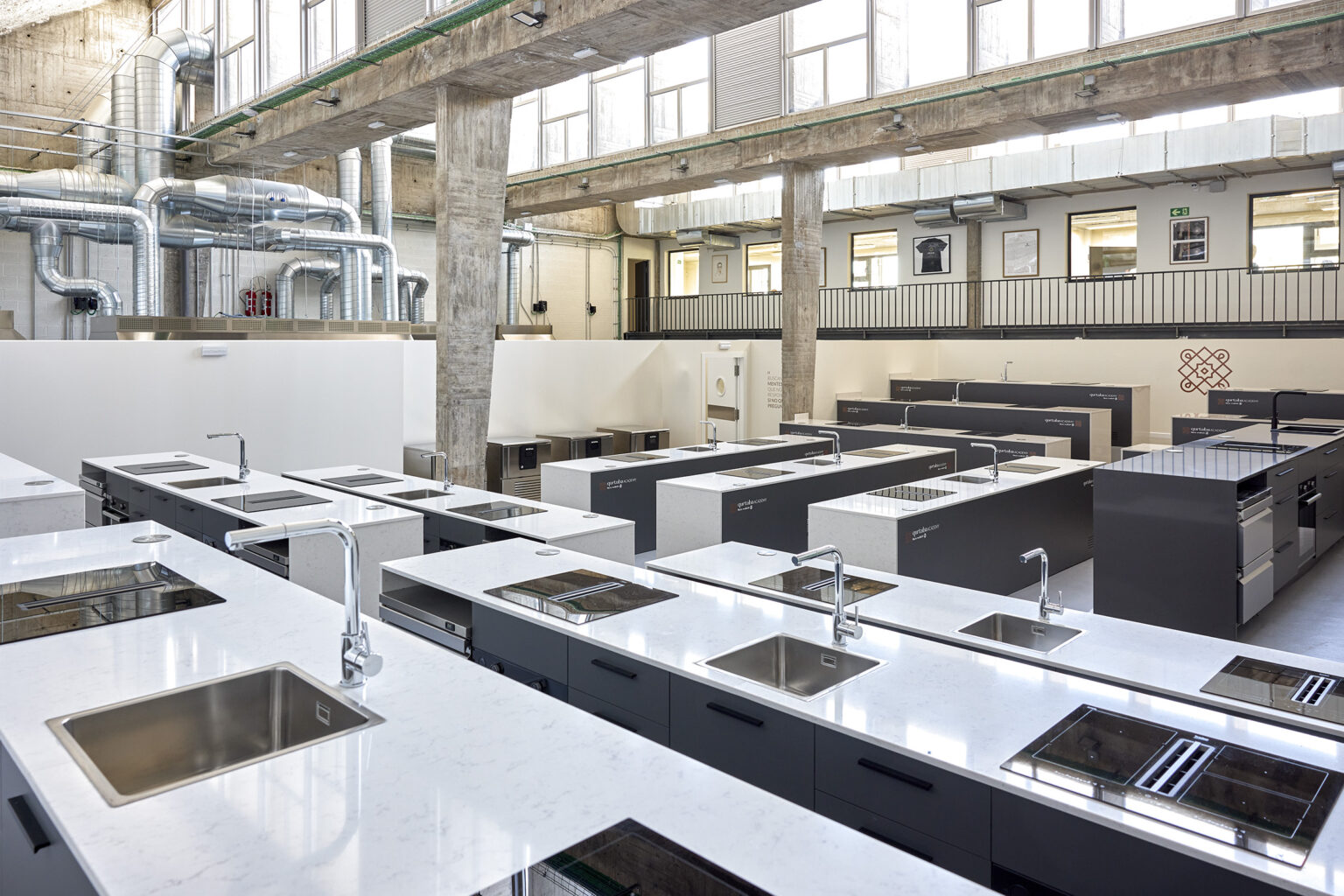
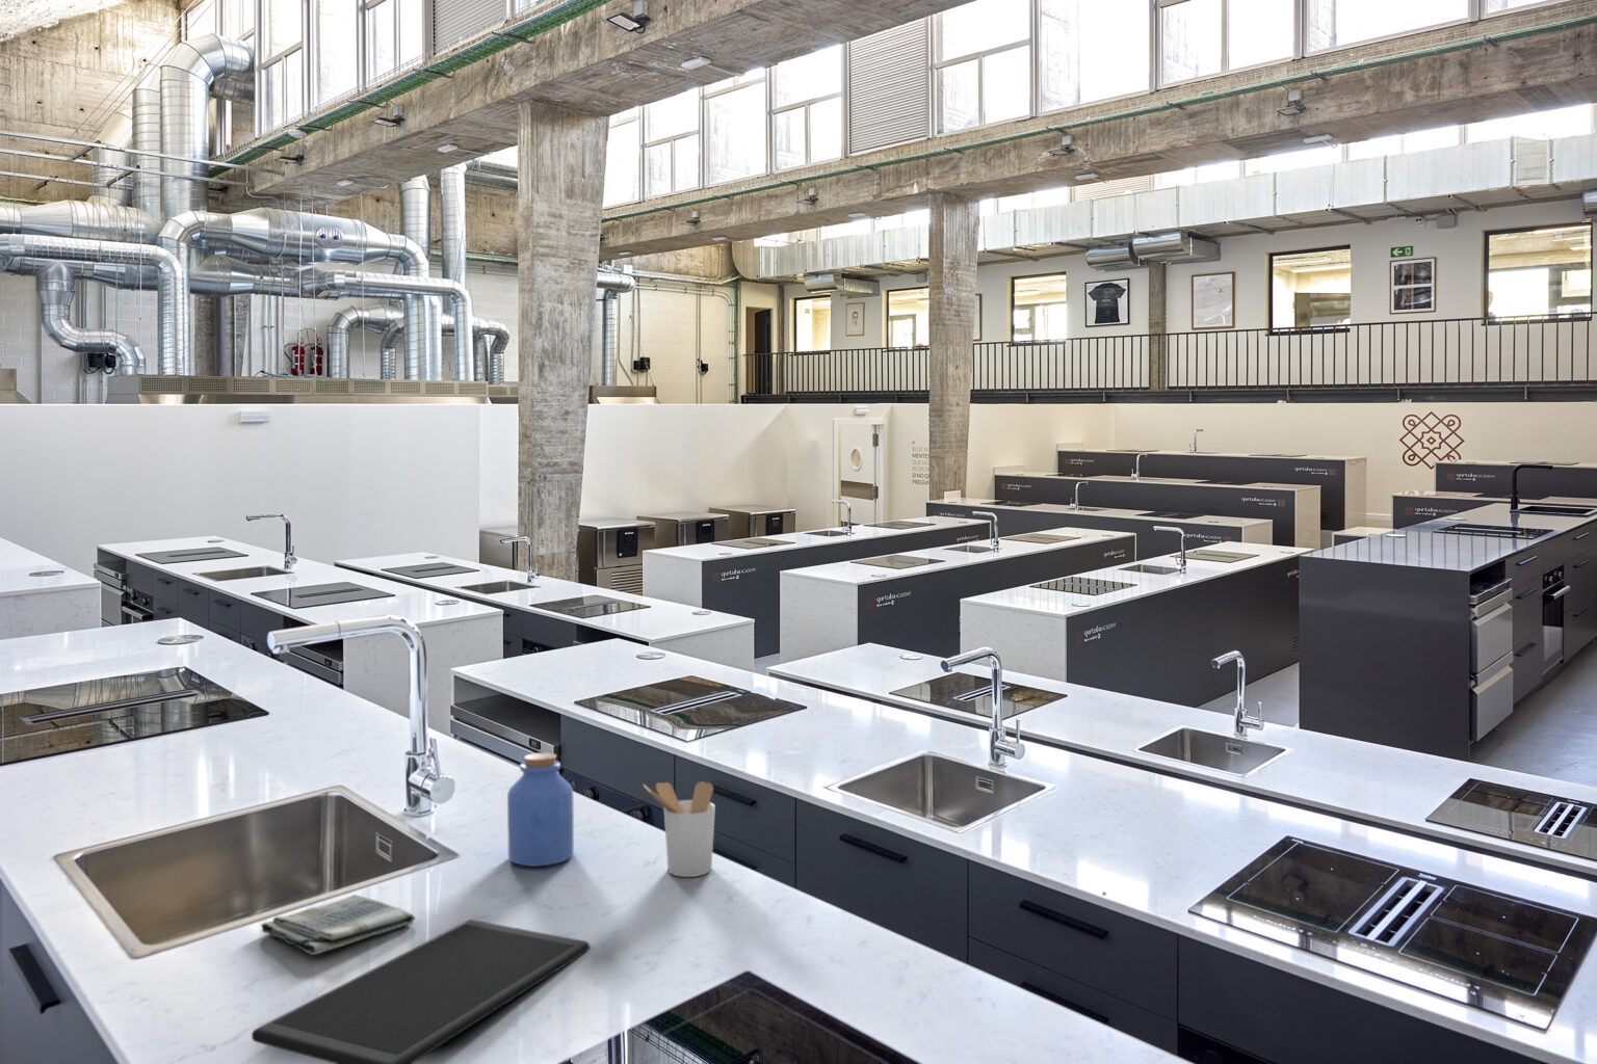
+ cutting board [251,919,591,1064]
+ dish towel [260,894,416,956]
+ utensil holder [642,780,717,878]
+ jar [506,752,575,868]
